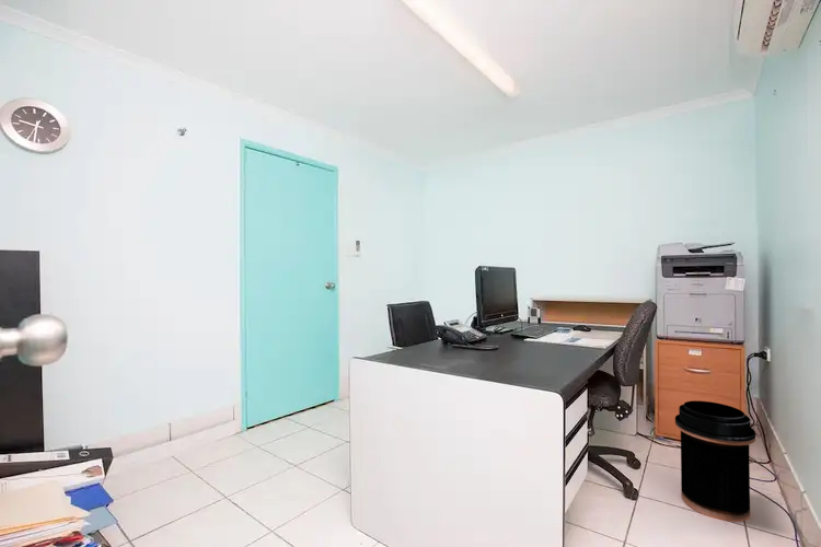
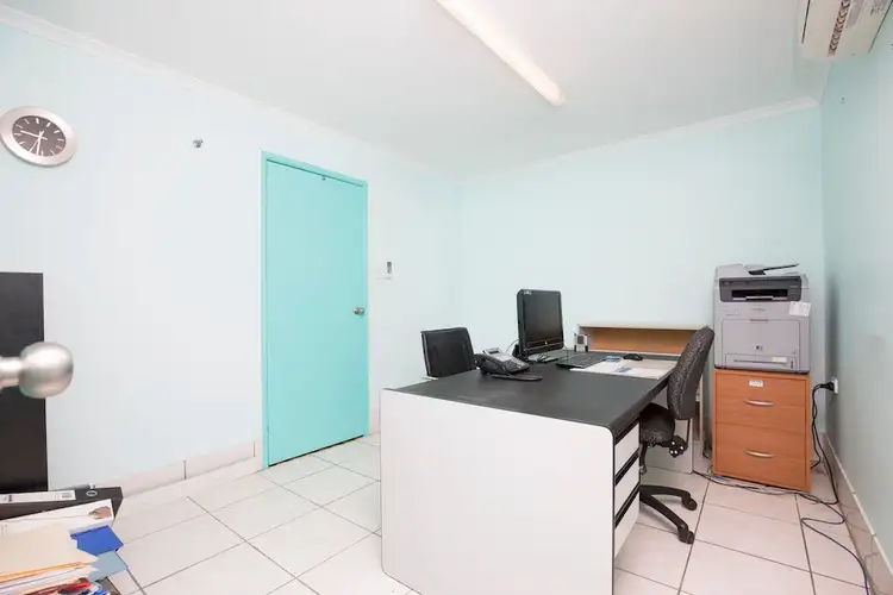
- trash can [674,399,756,523]
